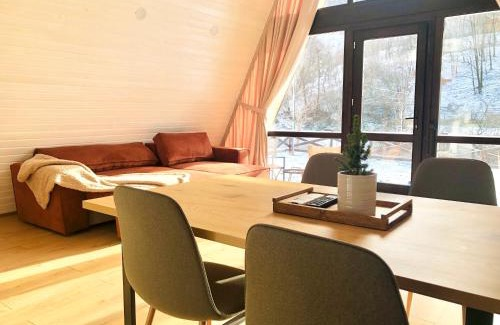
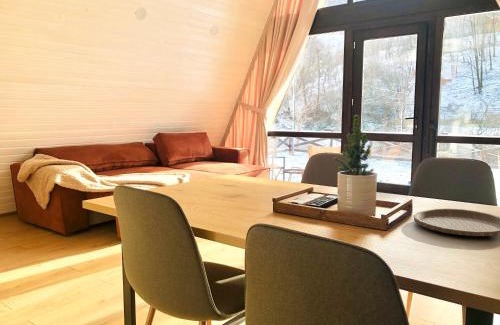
+ plate [412,207,500,237]
